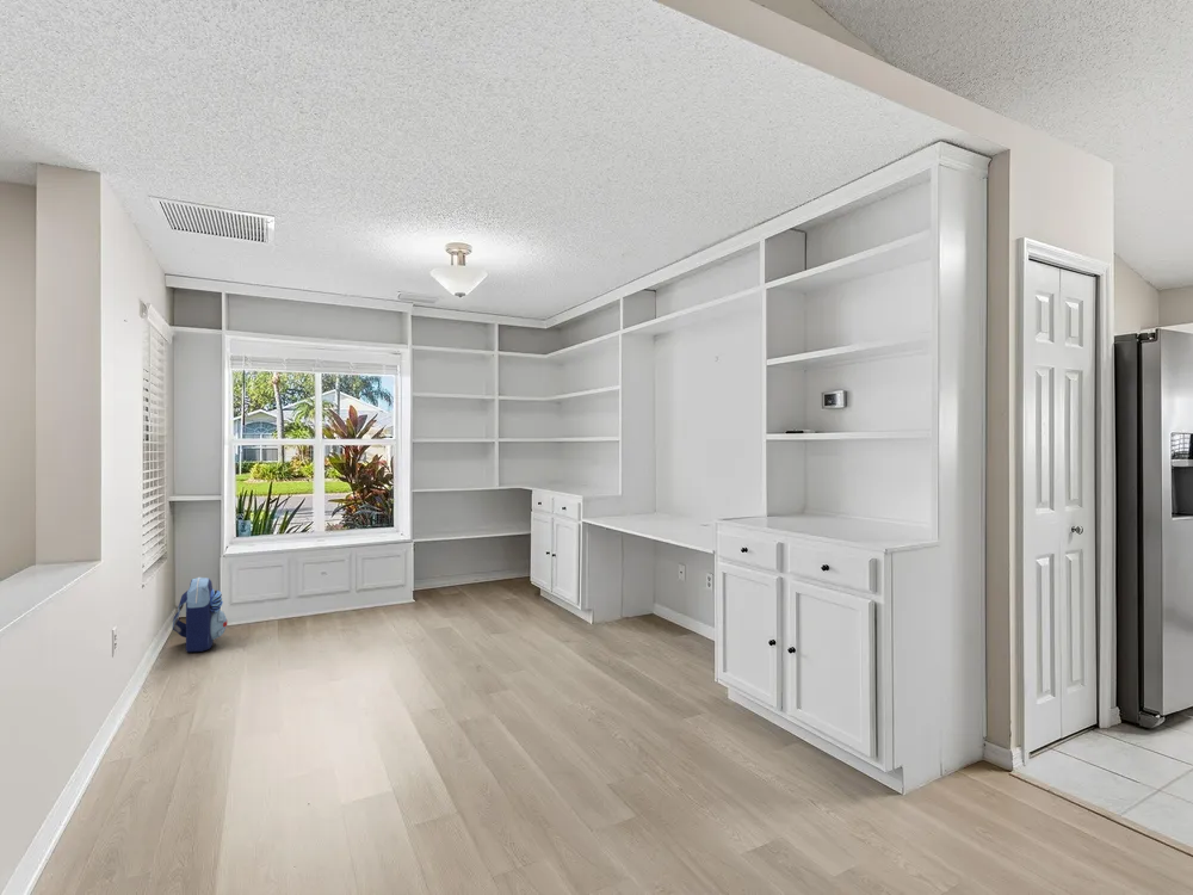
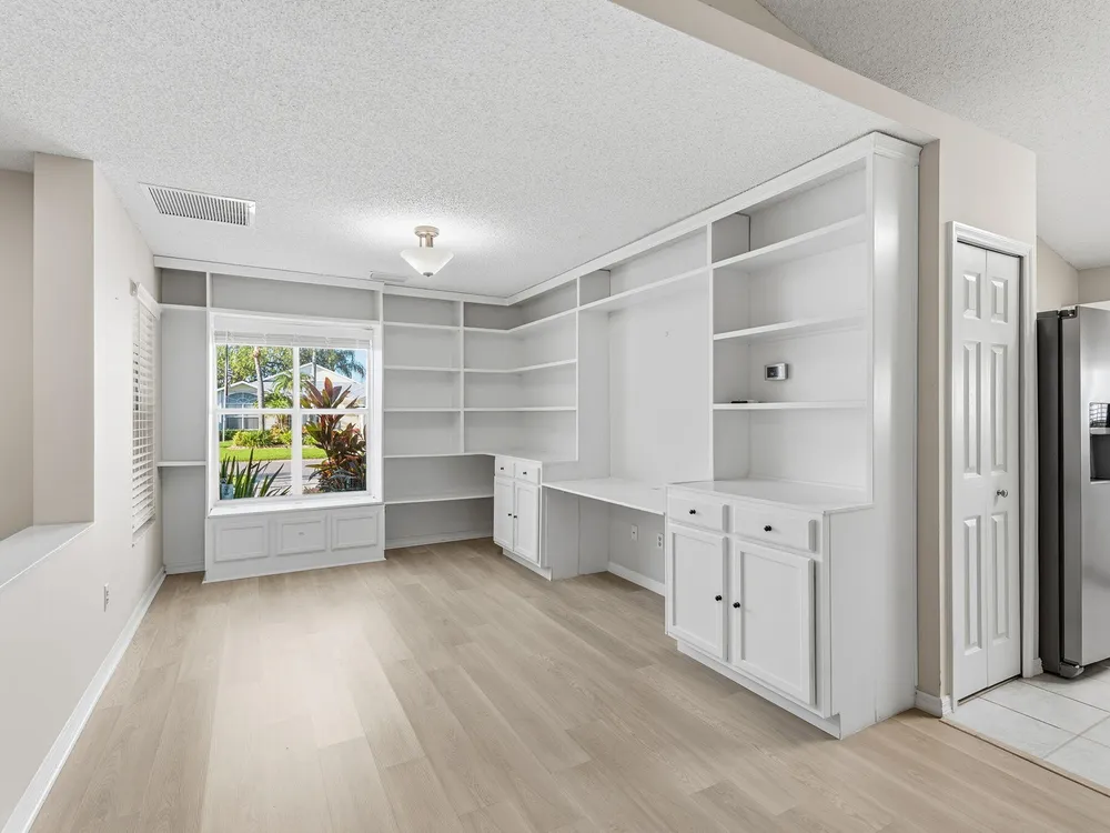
- backpack [172,575,228,654]
